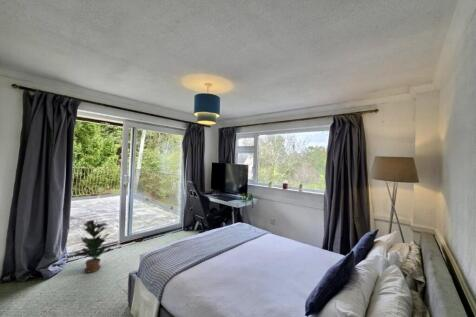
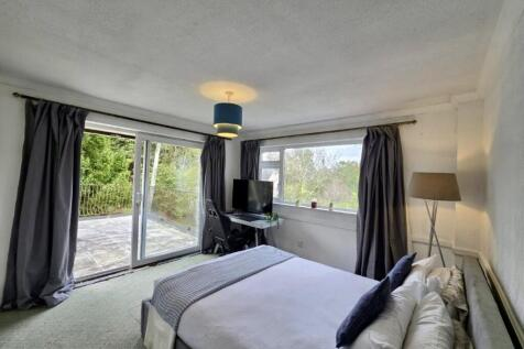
- potted plant [73,219,113,274]
